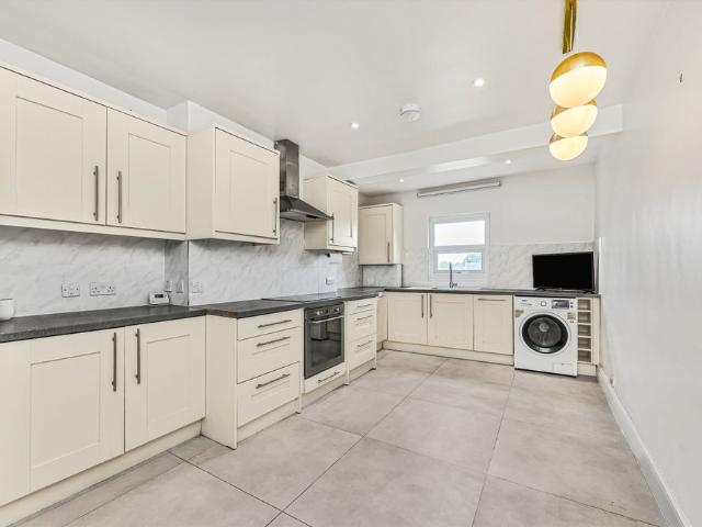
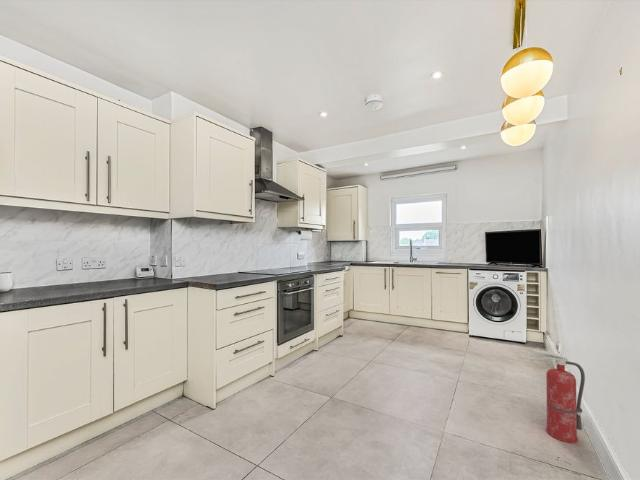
+ fire extinguisher [529,348,586,444]
